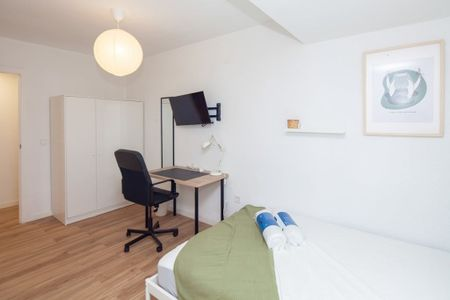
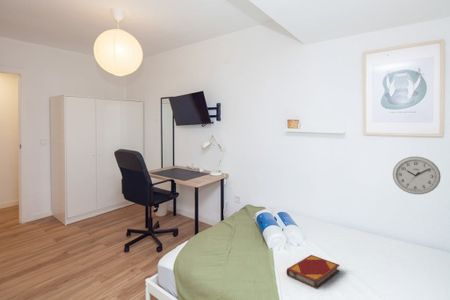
+ hardback book [286,254,341,290]
+ wall clock [392,155,442,195]
